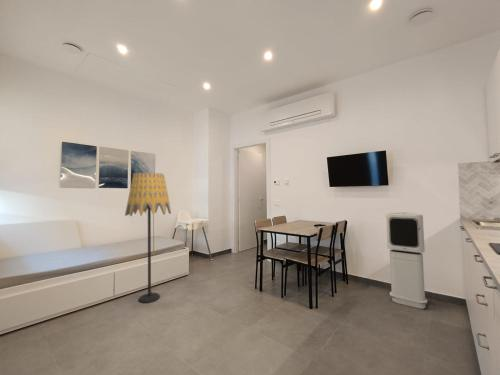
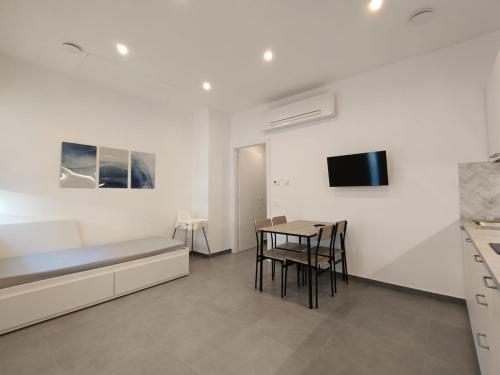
- floor lamp [124,172,172,304]
- air purifier [385,211,428,310]
